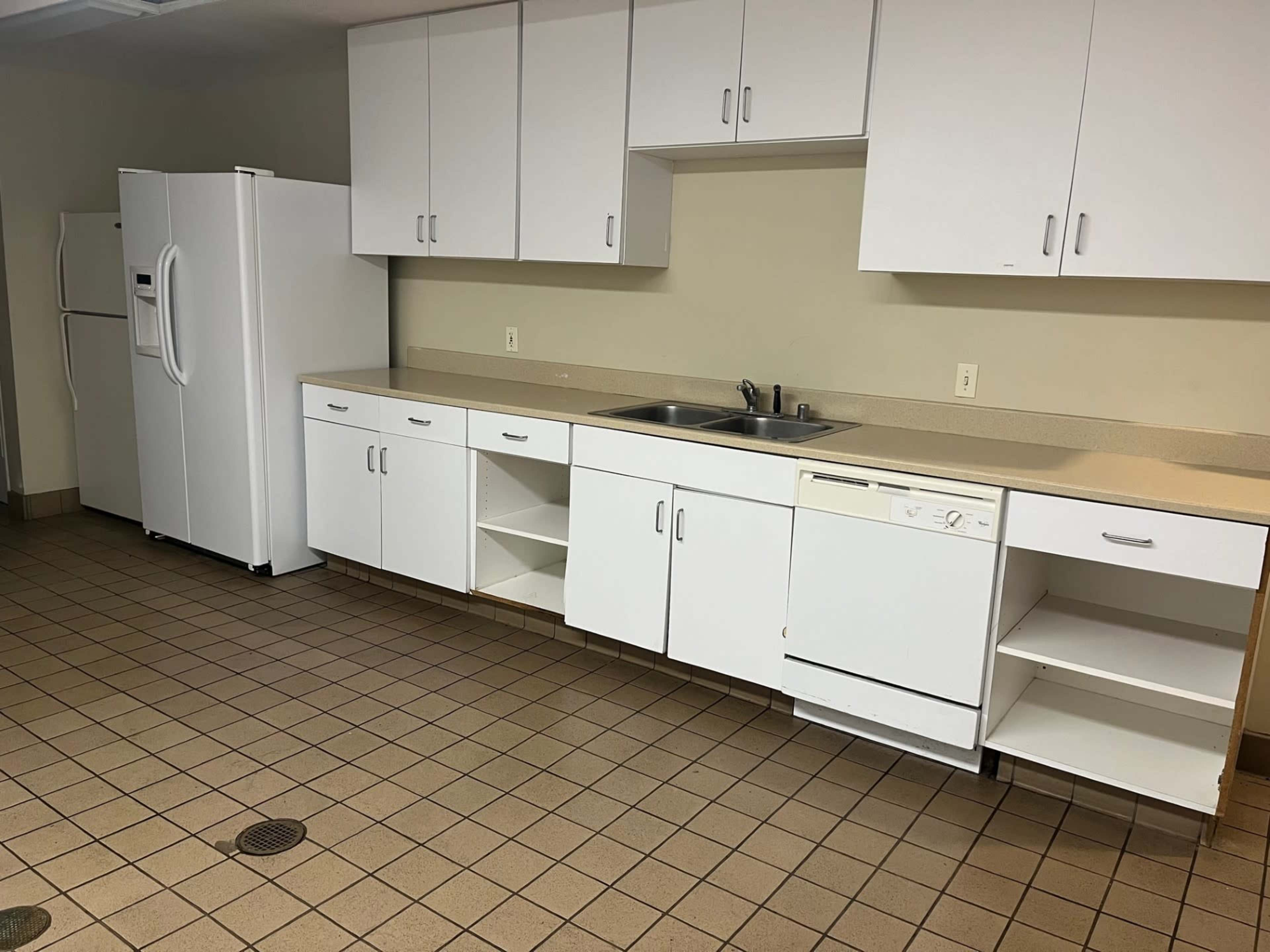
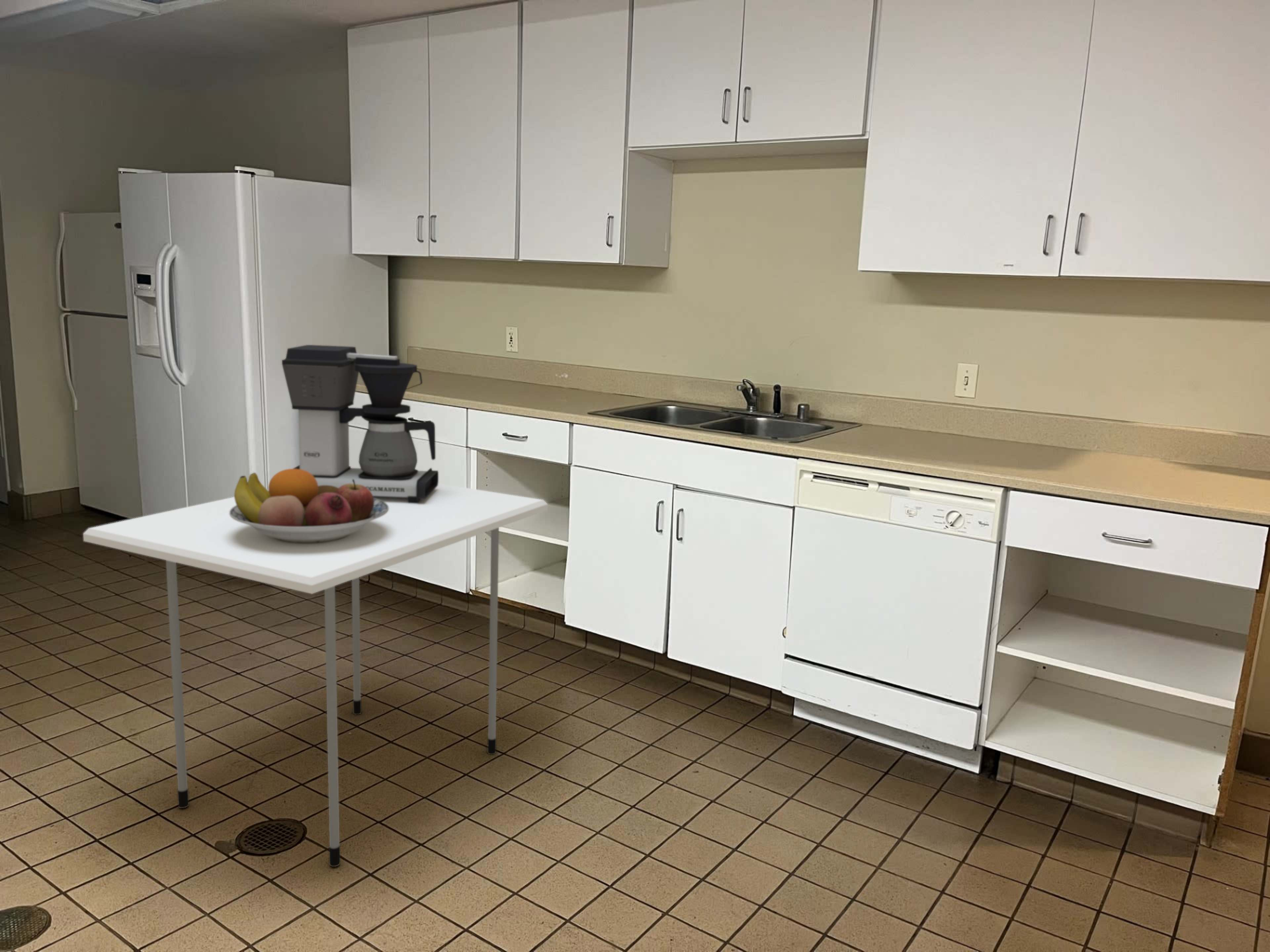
+ fruit bowl [229,468,389,543]
+ coffee maker [281,344,439,503]
+ dining table [83,483,548,867]
